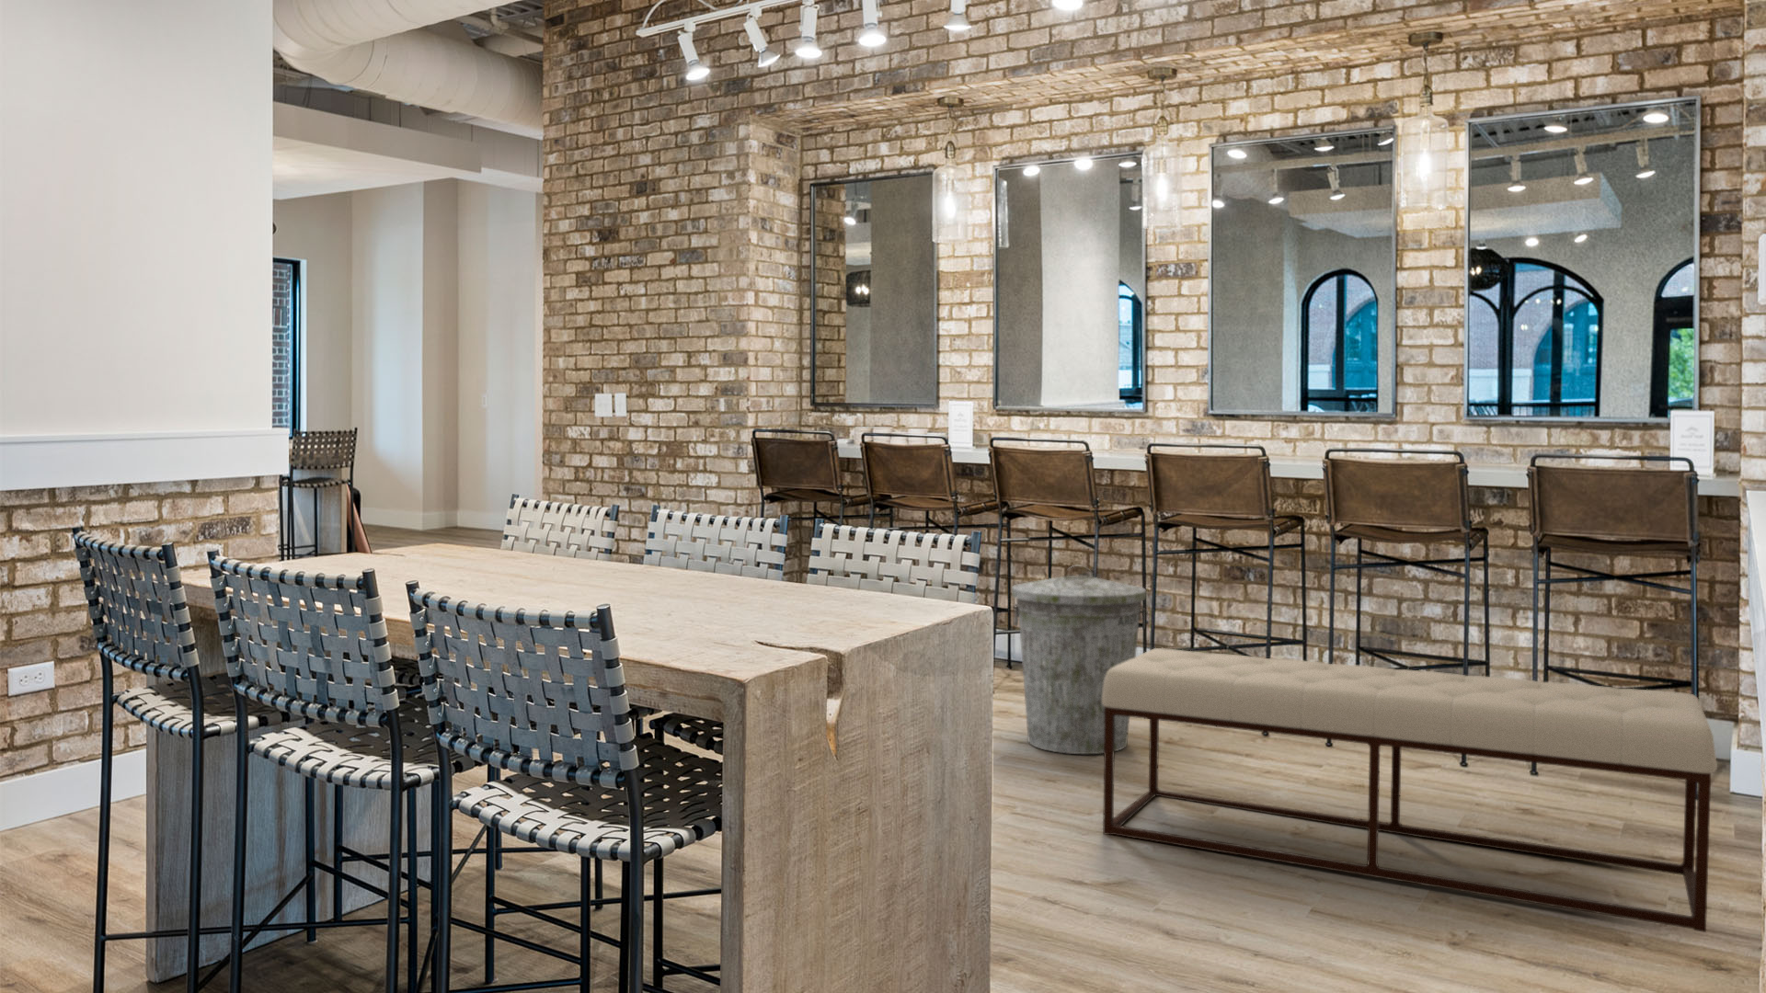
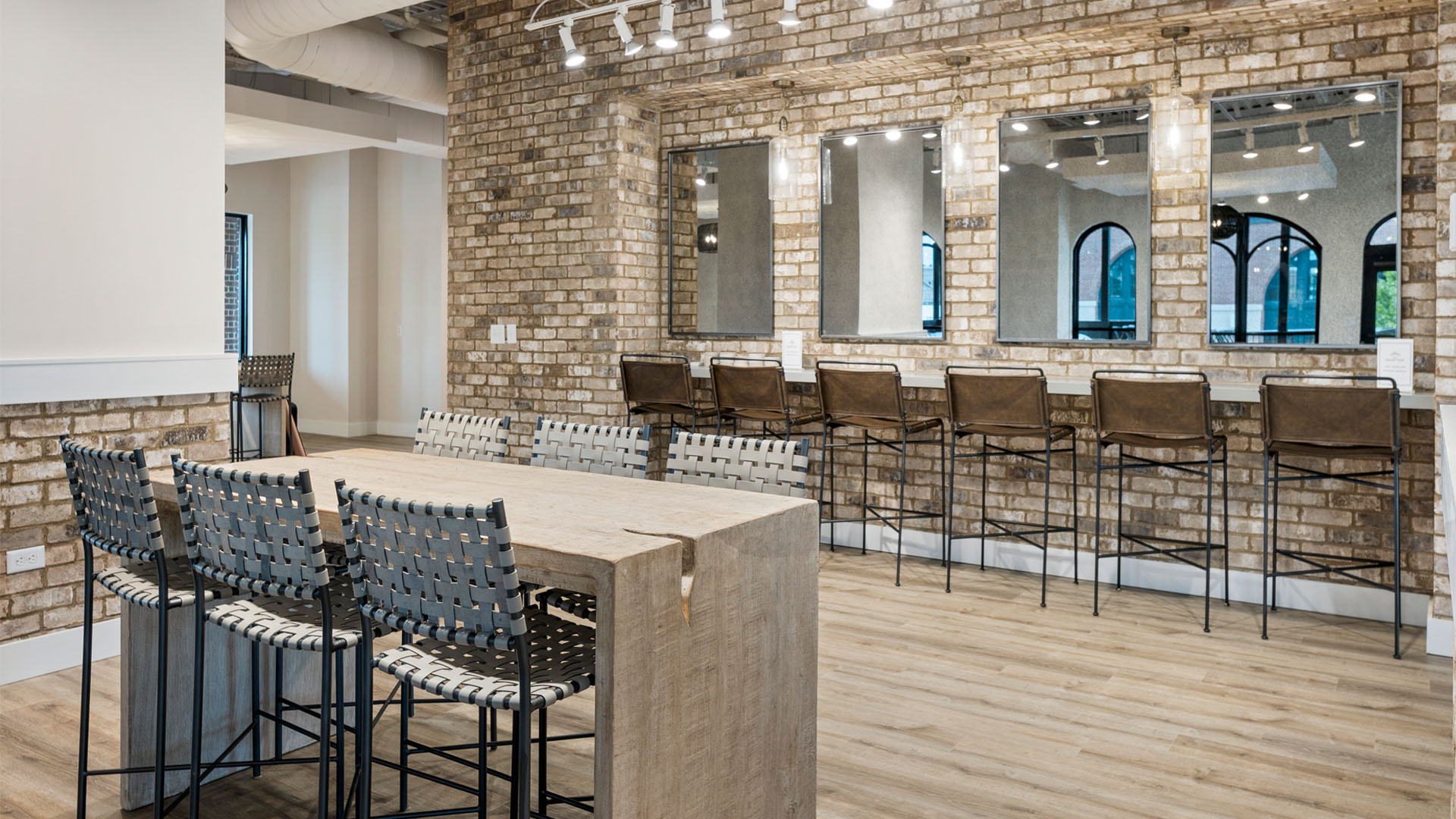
- trash can [1010,565,1147,755]
- bench [1101,647,1719,934]
